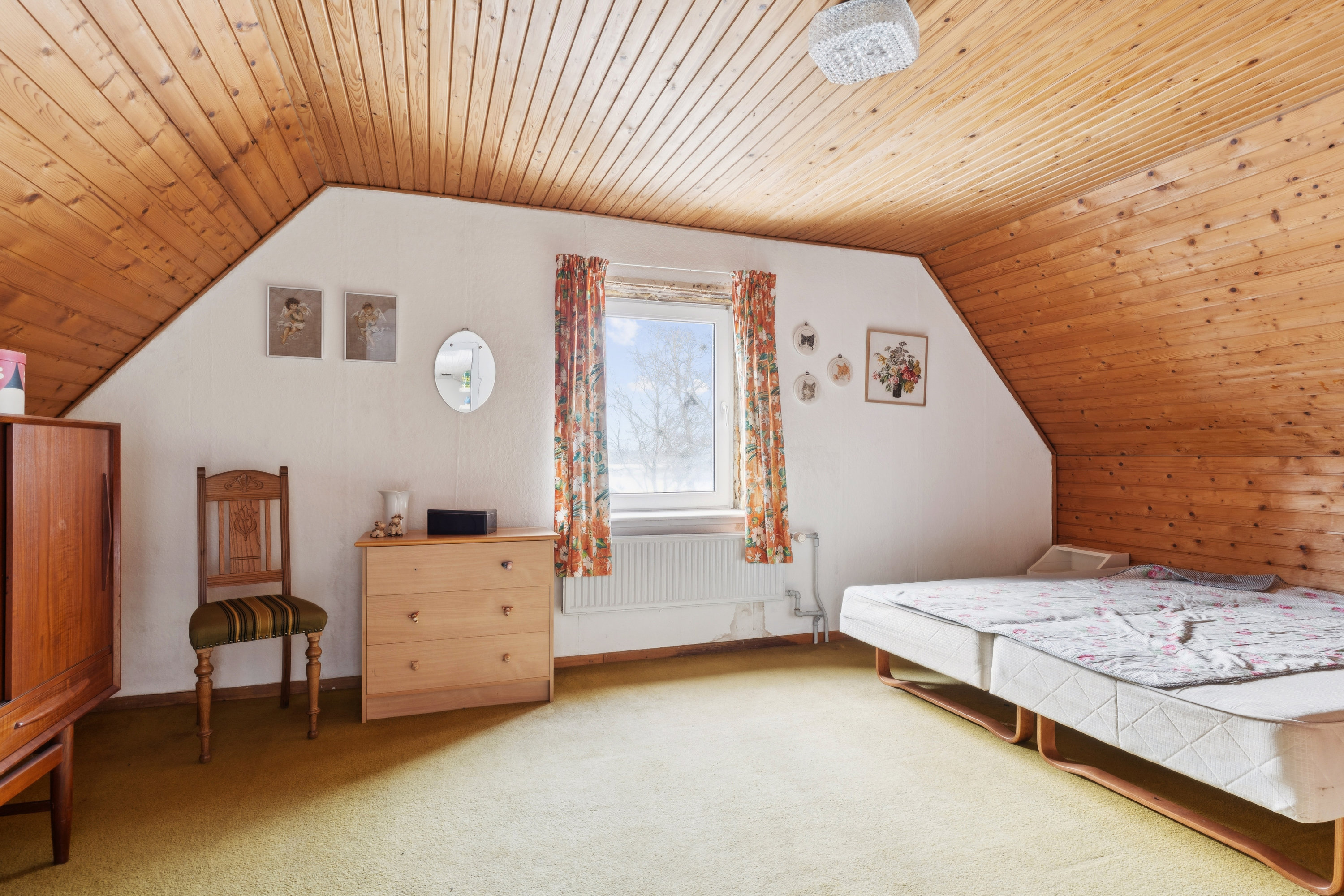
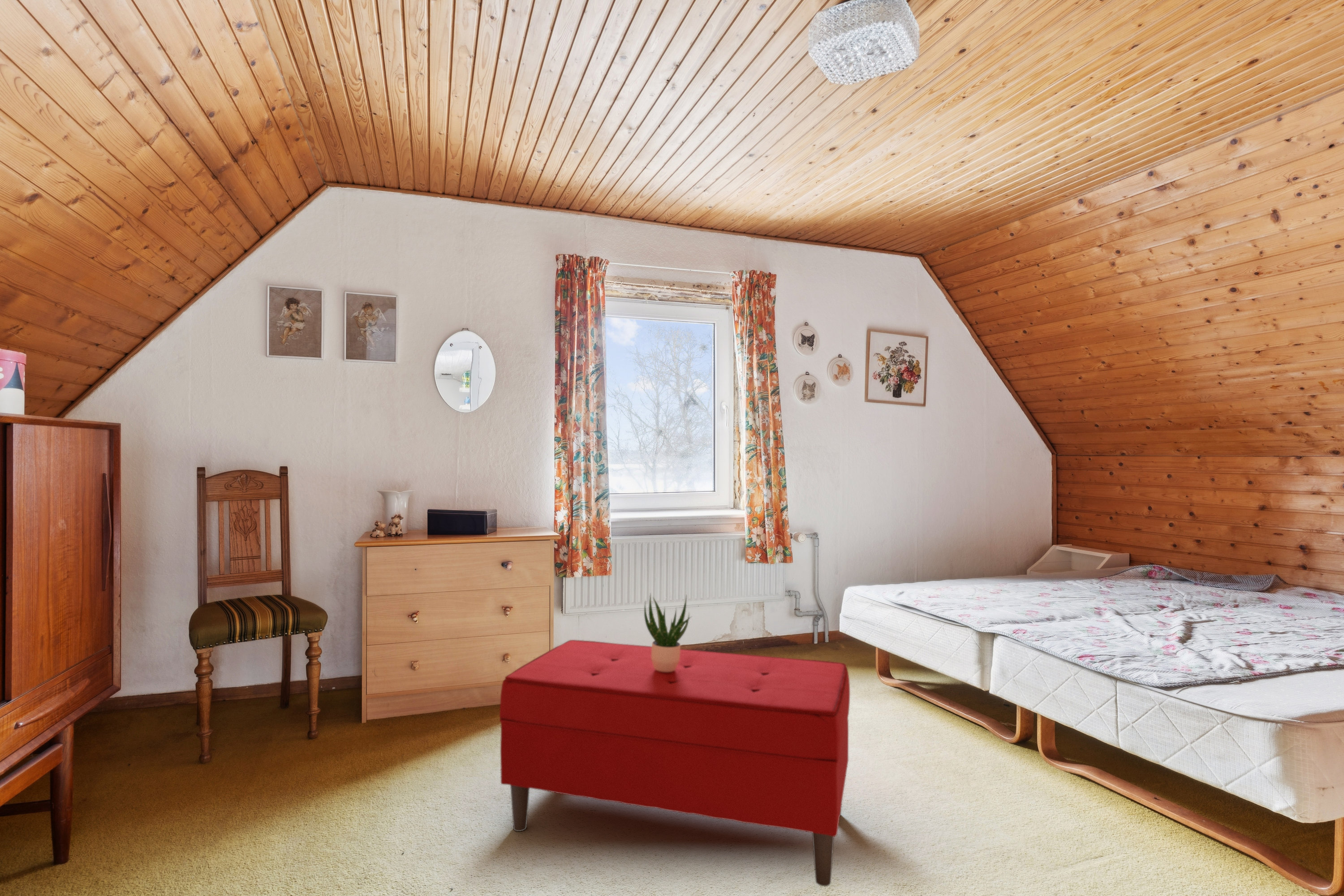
+ bench [499,639,850,887]
+ potted plant [644,593,692,672]
